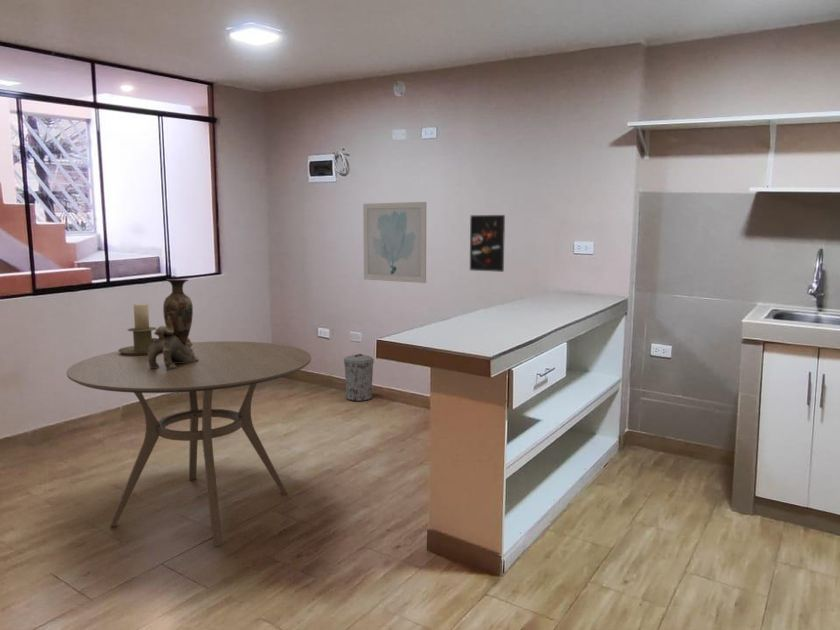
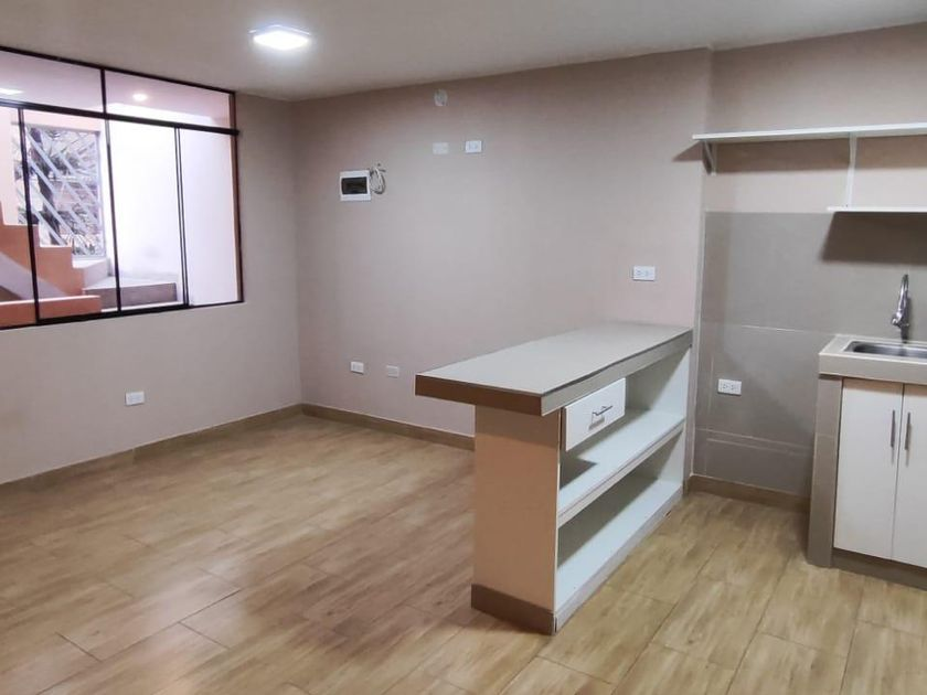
- trash can [343,353,375,402]
- wall art [362,201,427,284]
- candle holder [117,303,158,355]
- vase with dog figurine [148,278,199,370]
- dining table [66,340,312,547]
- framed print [469,214,506,273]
